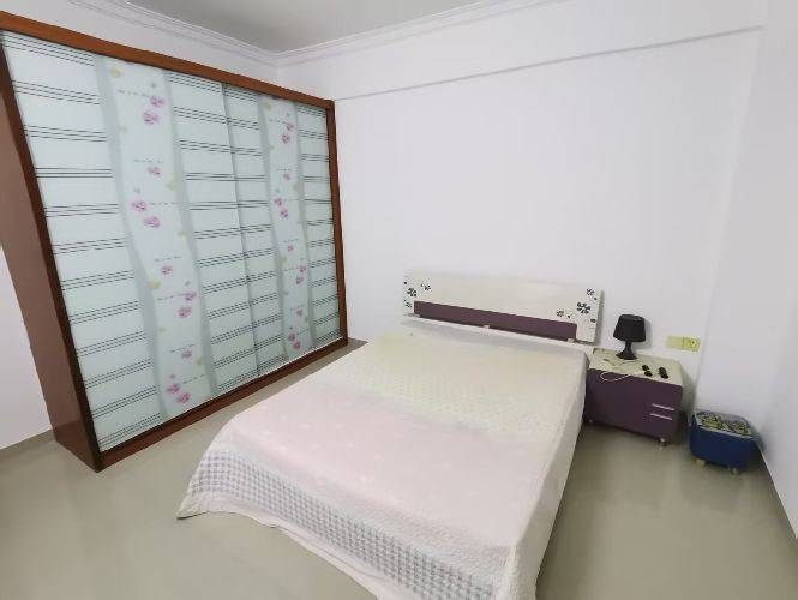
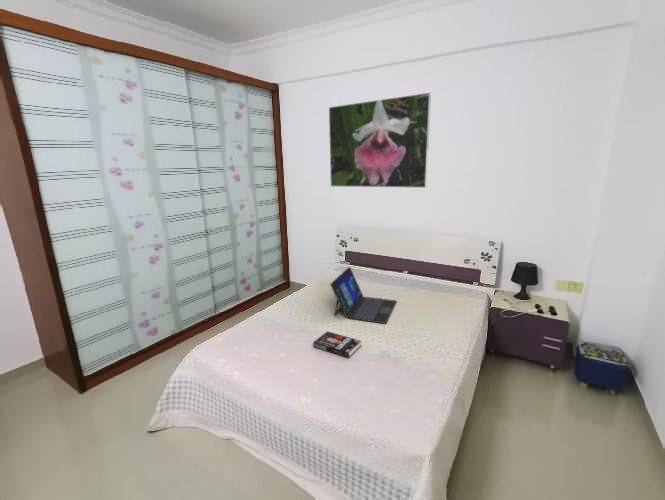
+ laptop [329,266,398,325]
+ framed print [328,91,432,189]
+ book [312,330,362,359]
